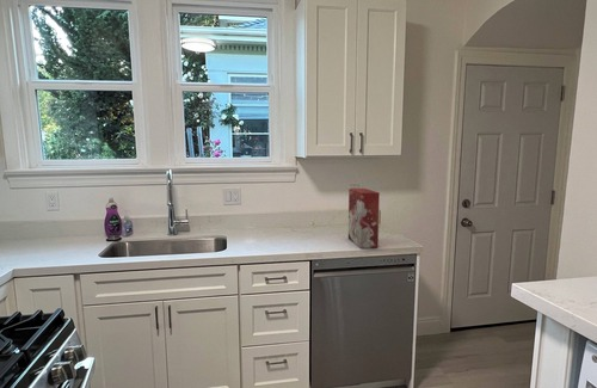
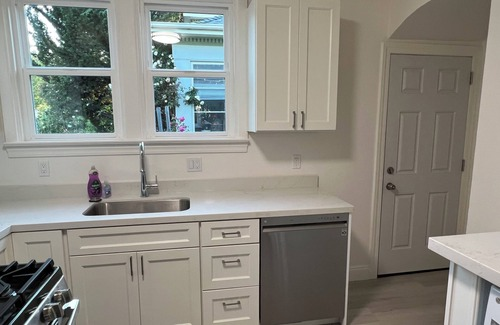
- cereal box [347,187,381,250]
